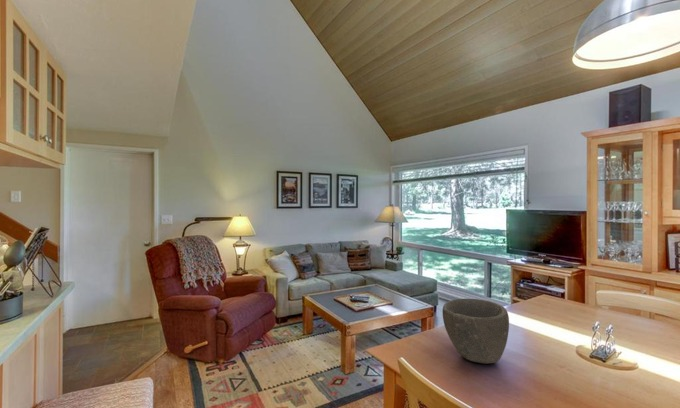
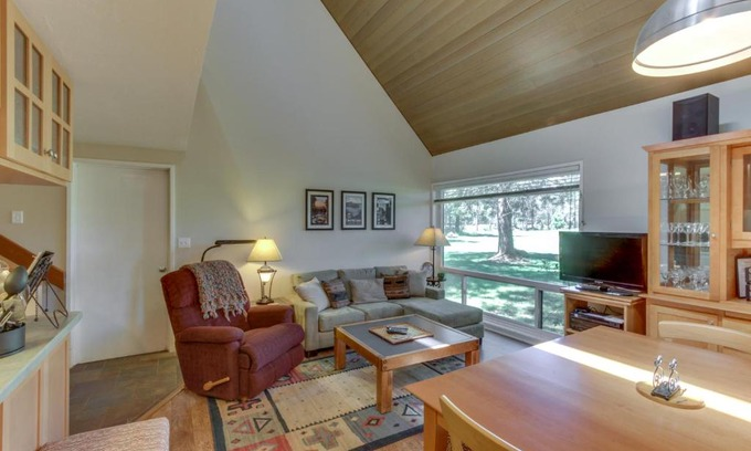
- bowl [441,298,510,365]
